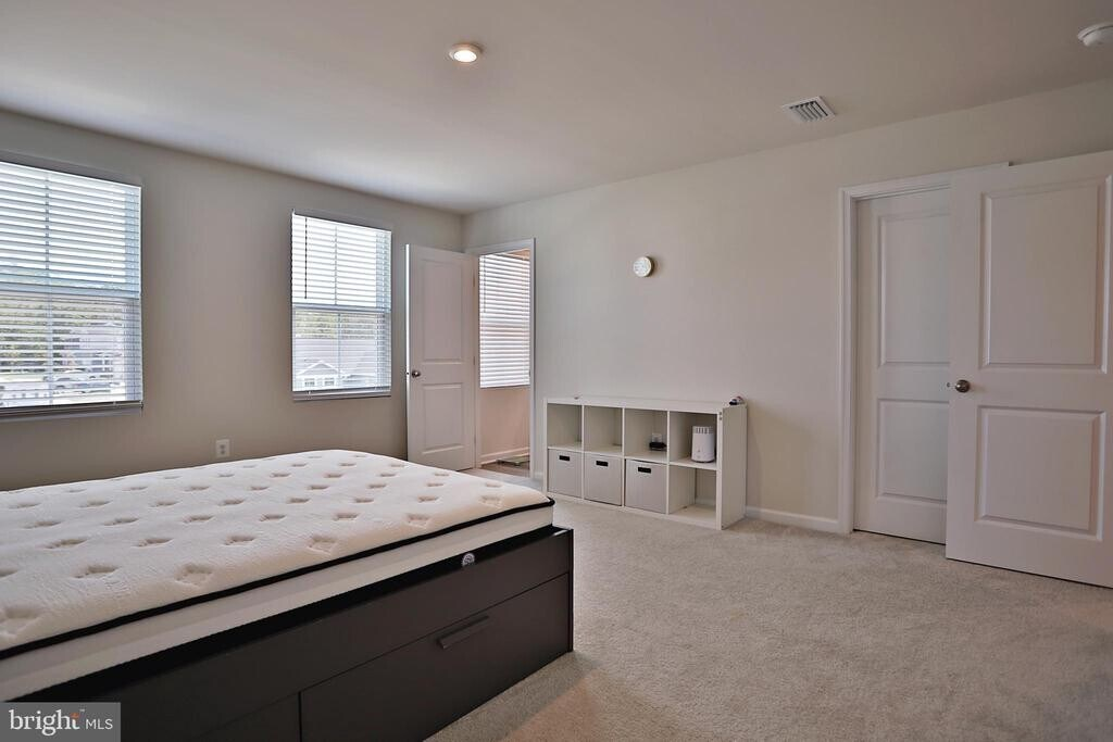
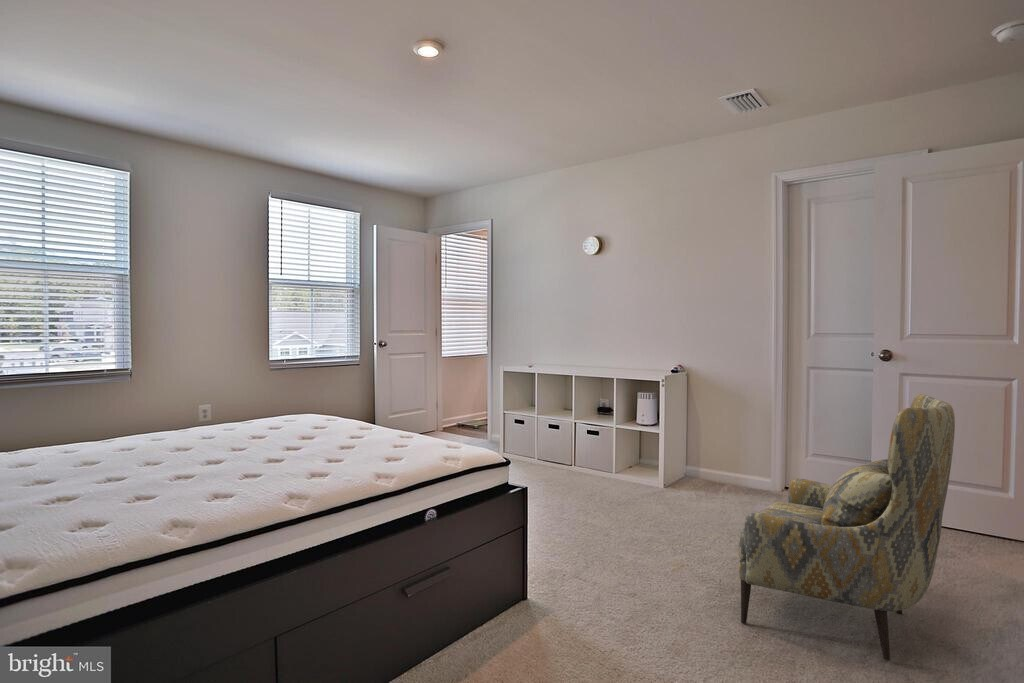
+ armchair [738,393,956,662]
